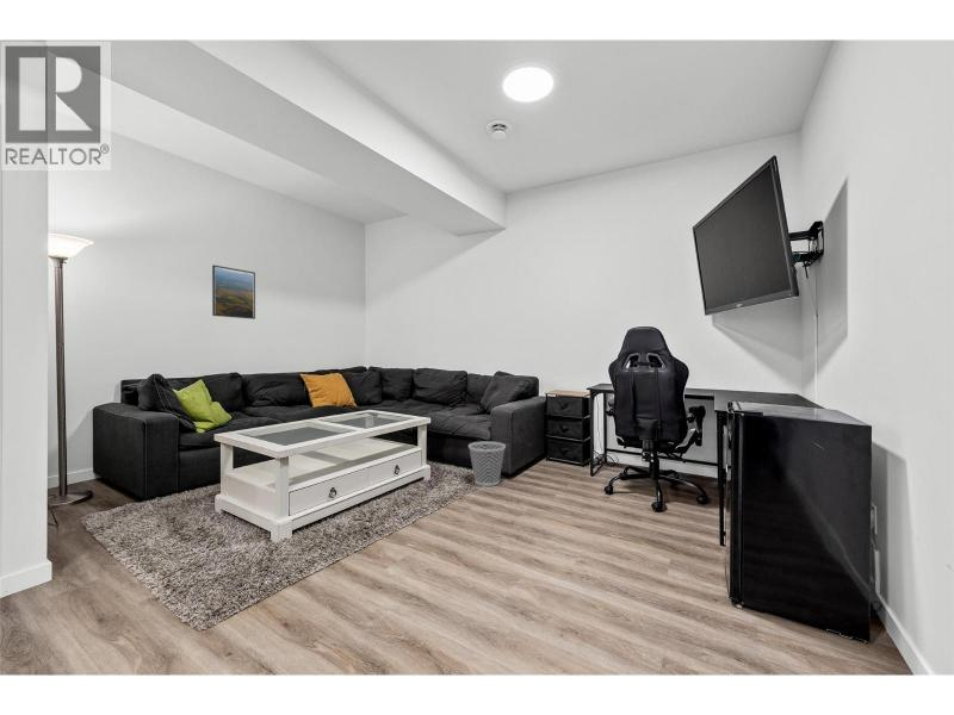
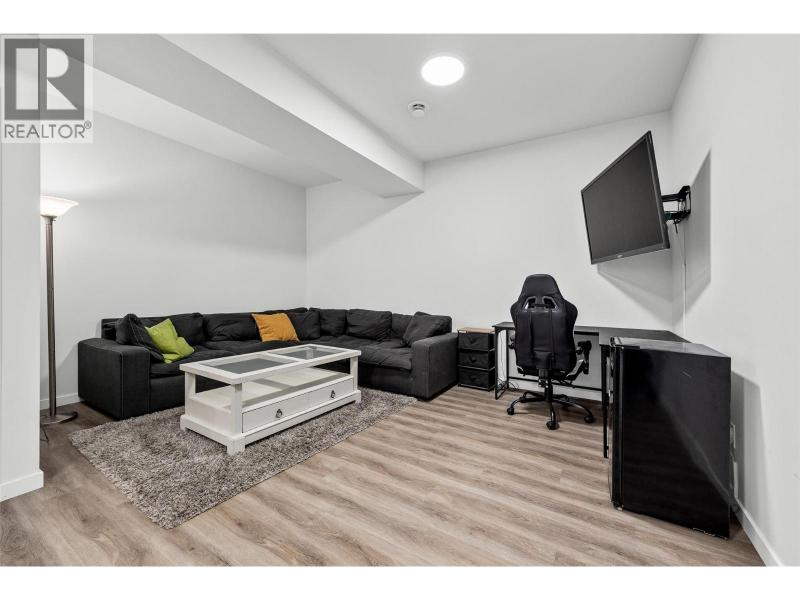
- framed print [211,263,256,321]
- wastebasket [467,440,507,487]
